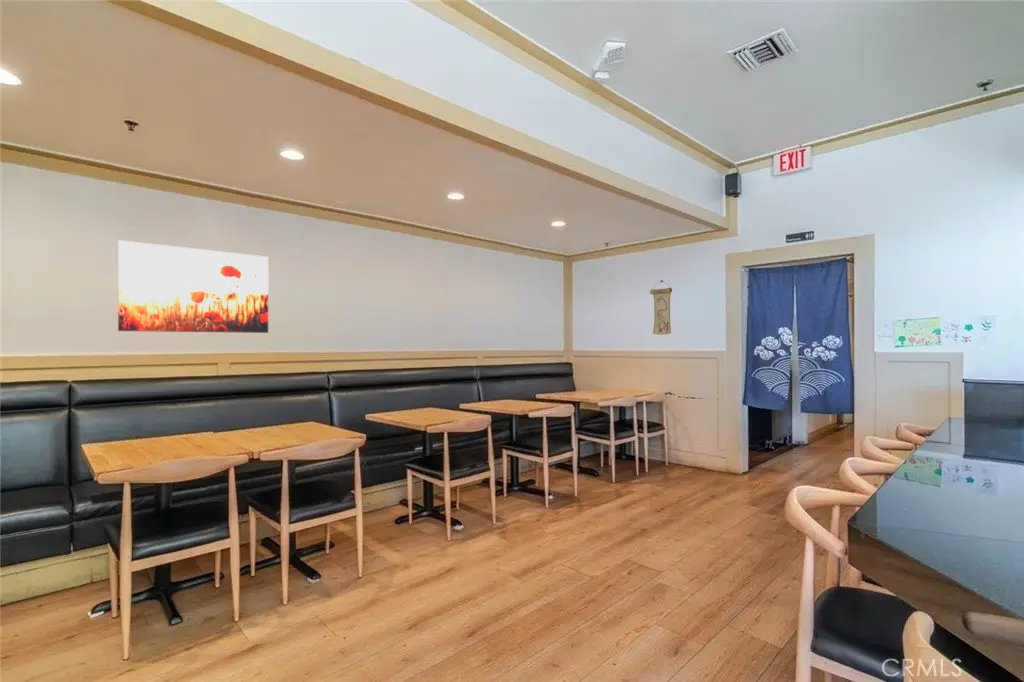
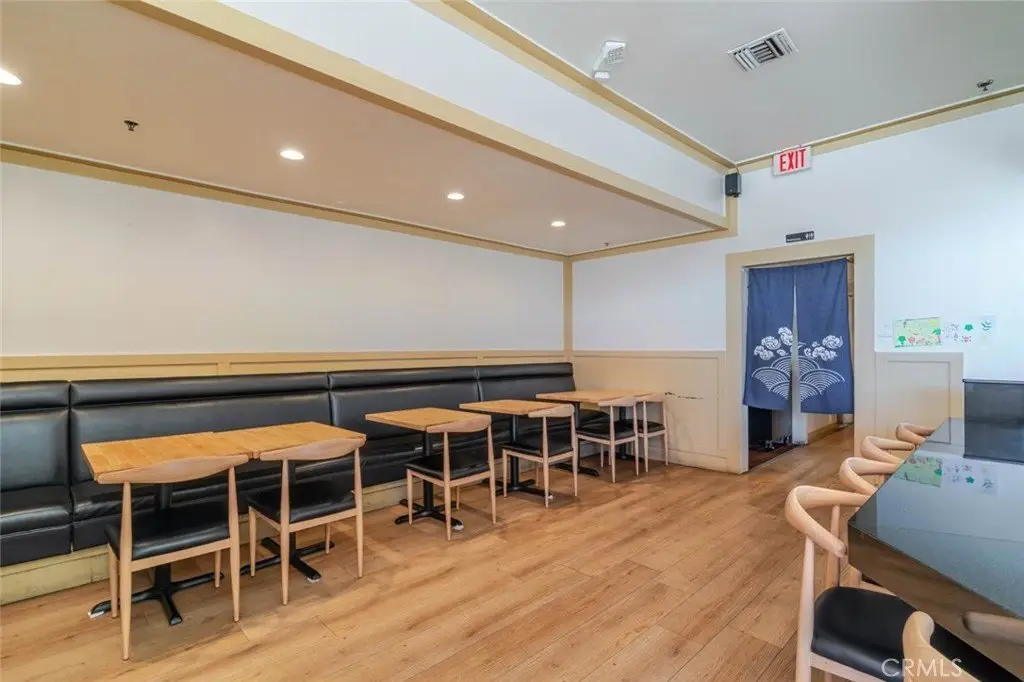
- wall art [117,239,269,334]
- wall scroll [649,279,673,336]
